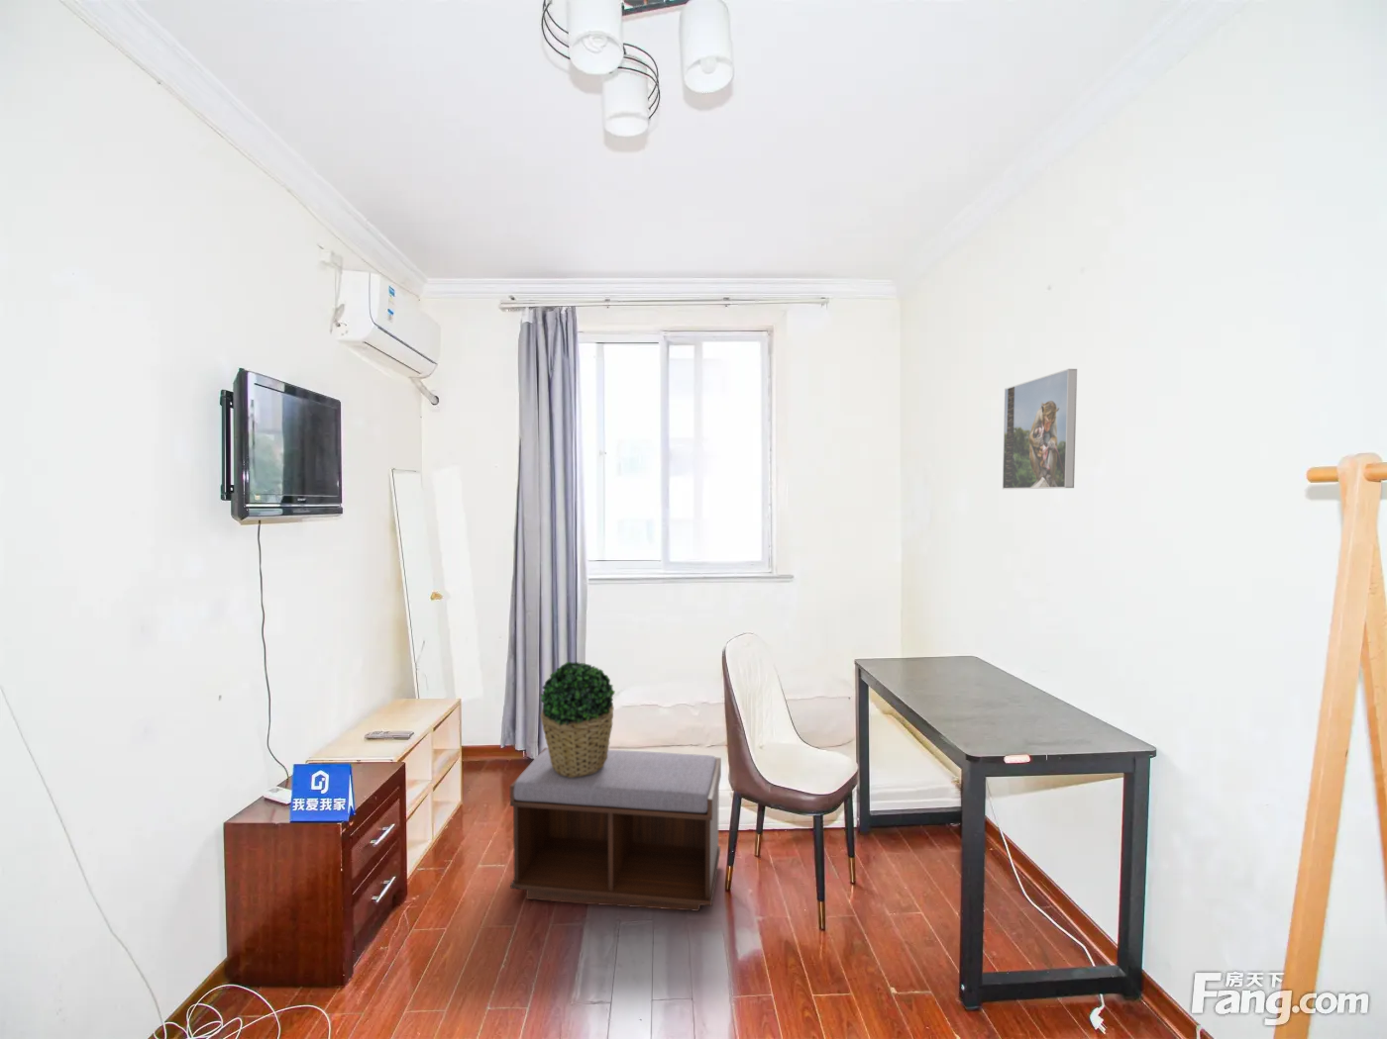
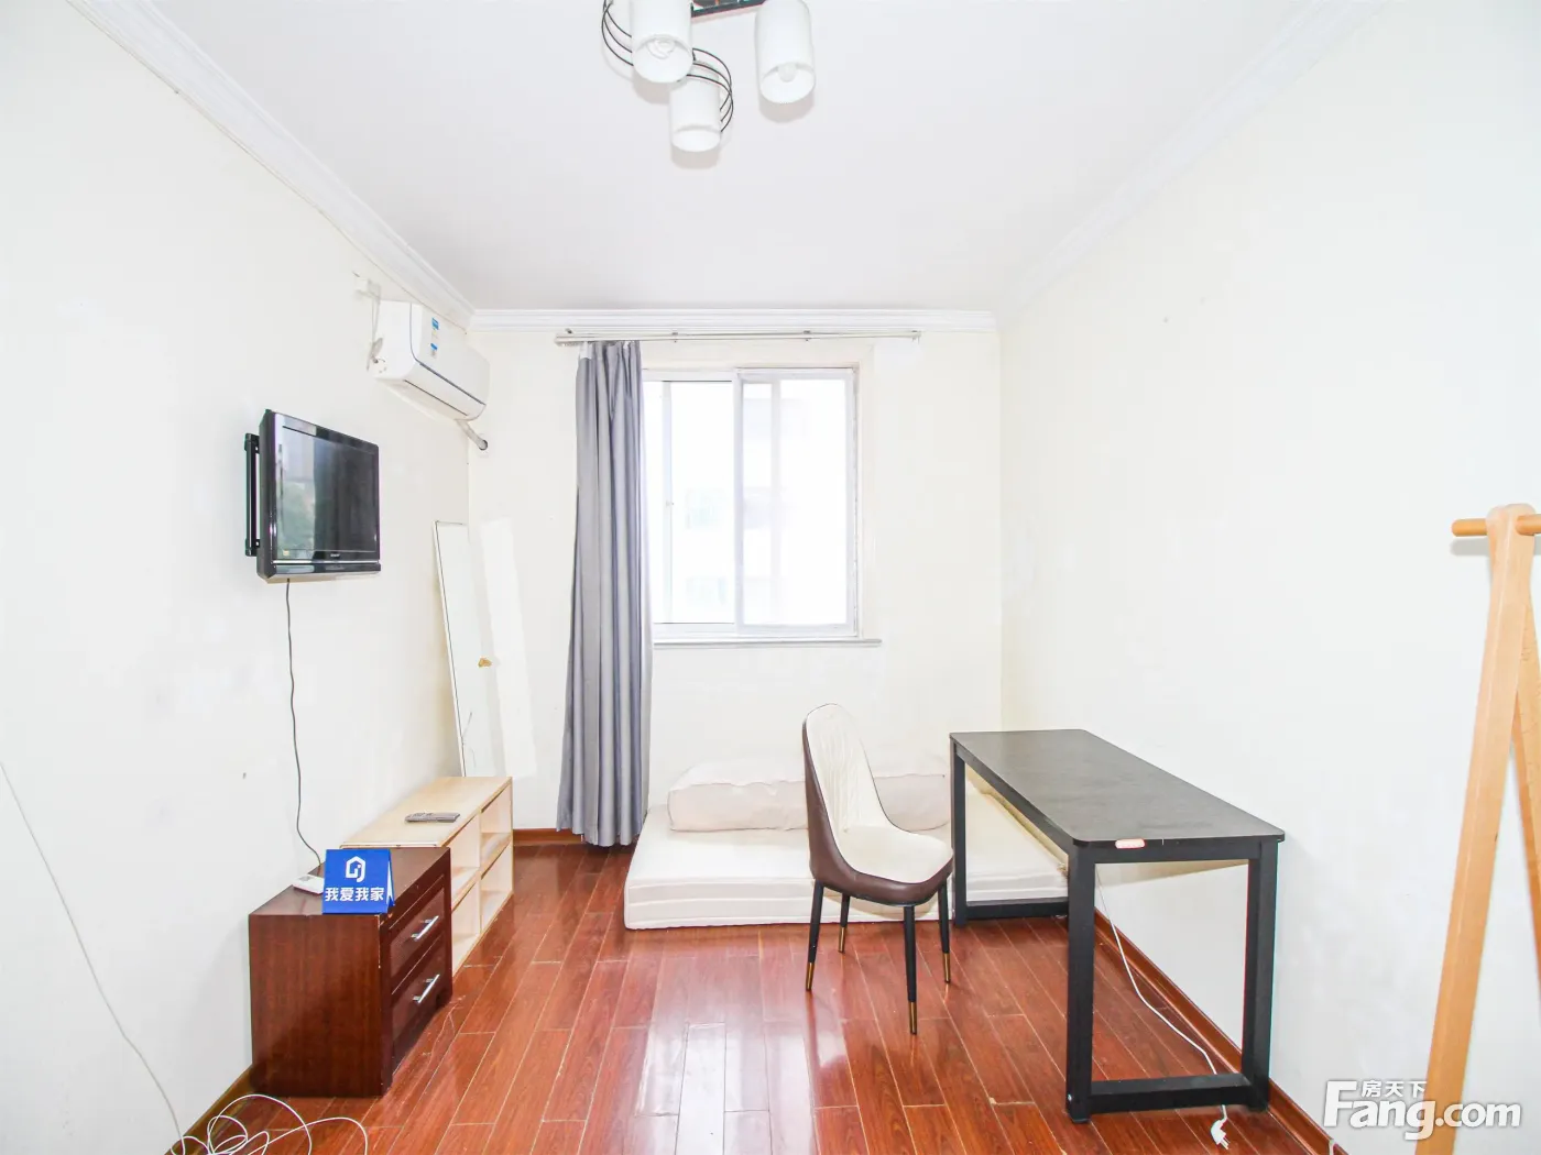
- potted plant [538,661,616,778]
- bench [509,748,722,912]
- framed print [1001,368,1078,490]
